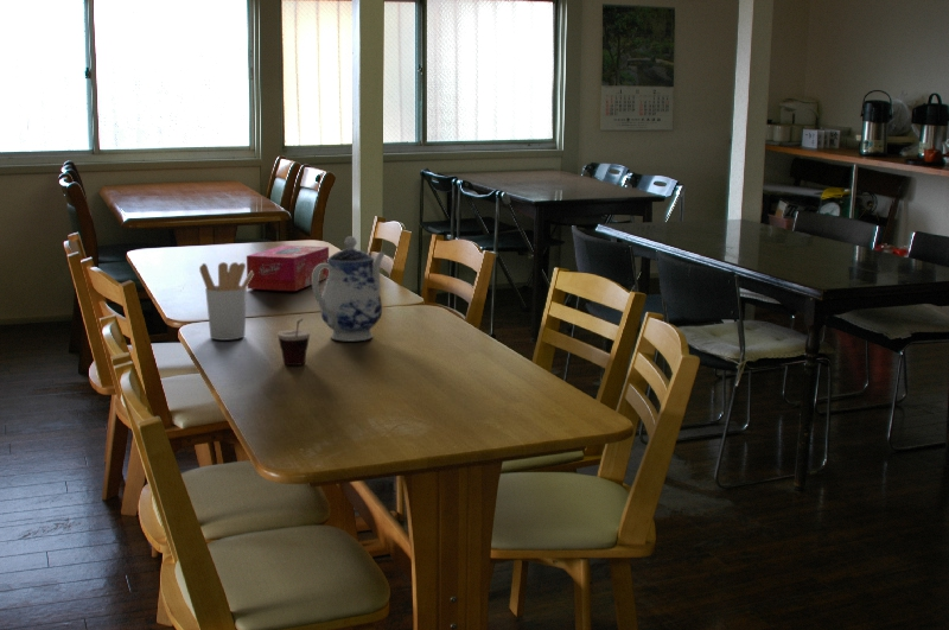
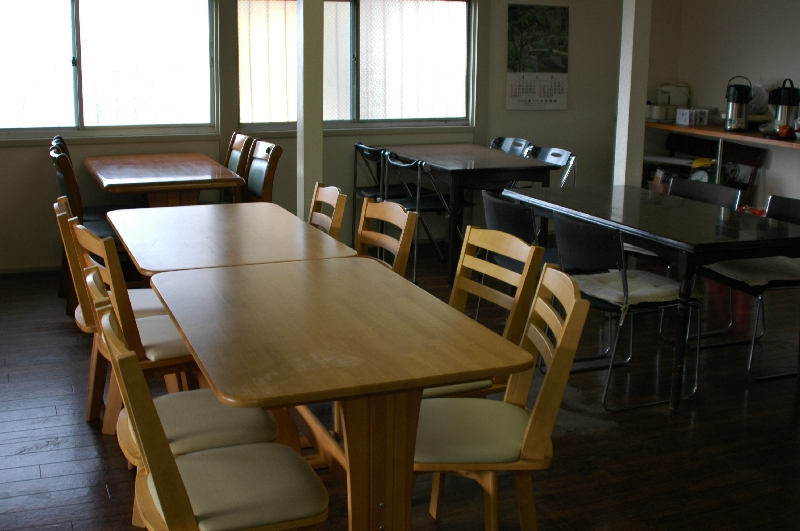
- utensil holder [198,261,254,341]
- cup [276,318,311,367]
- teapot [311,235,387,342]
- tissue box [246,244,330,292]
